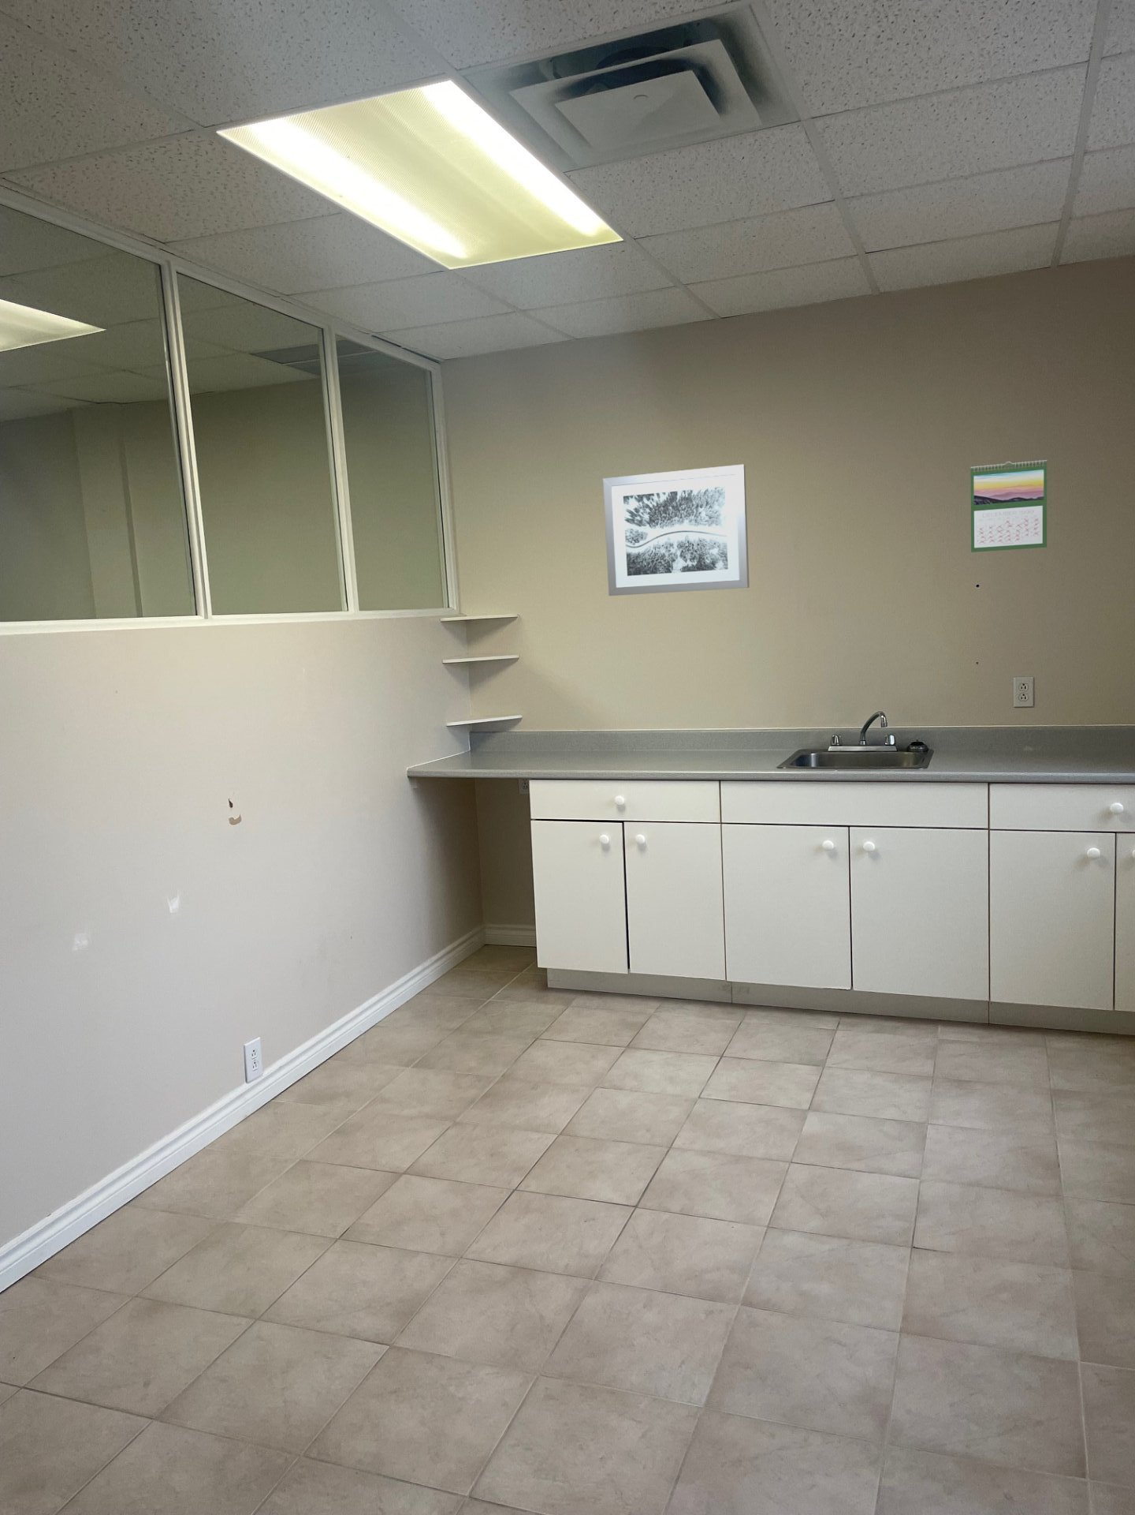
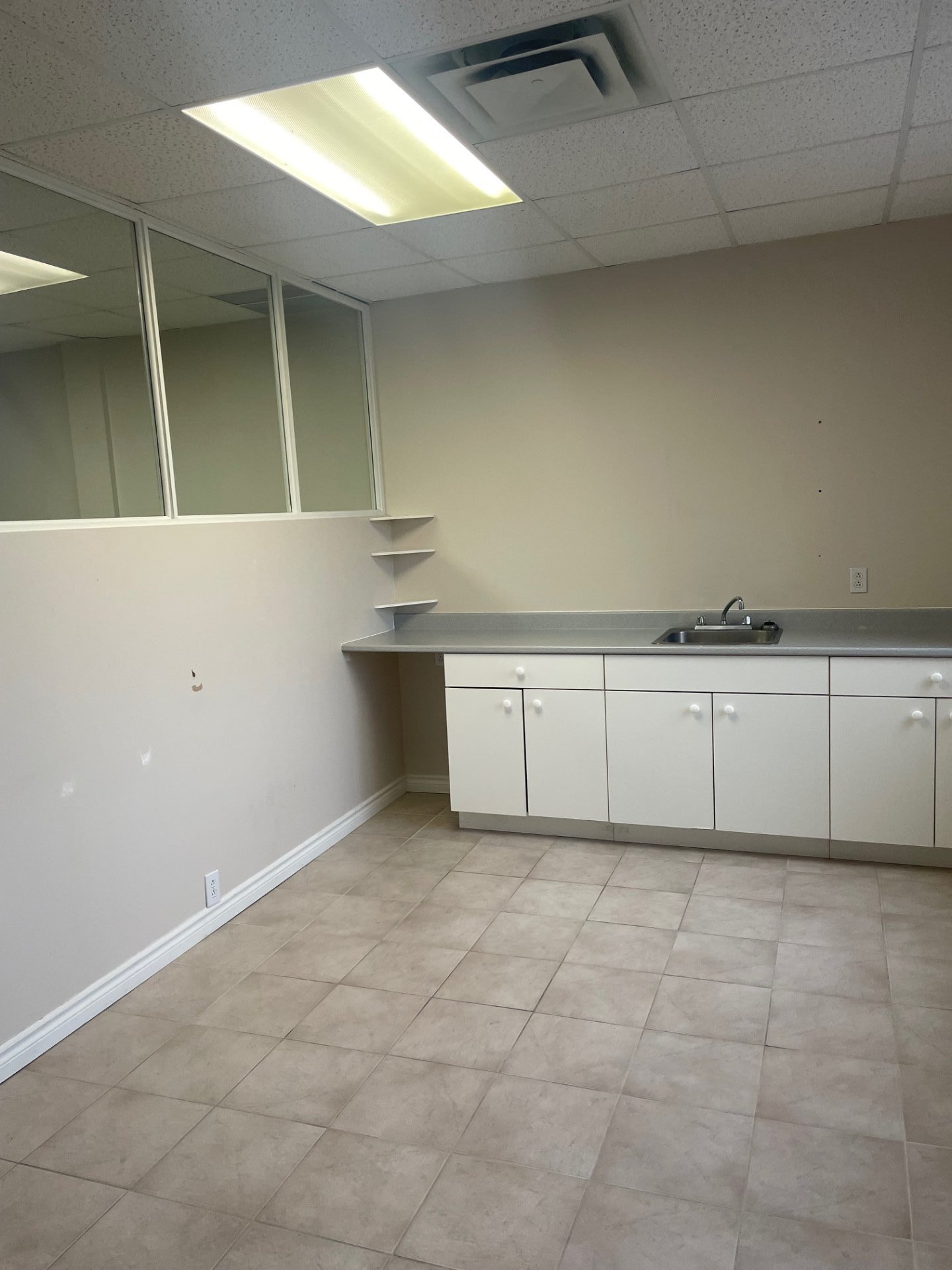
- calendar [969,459,1048,554]
- wall art [602,464,750,596]
